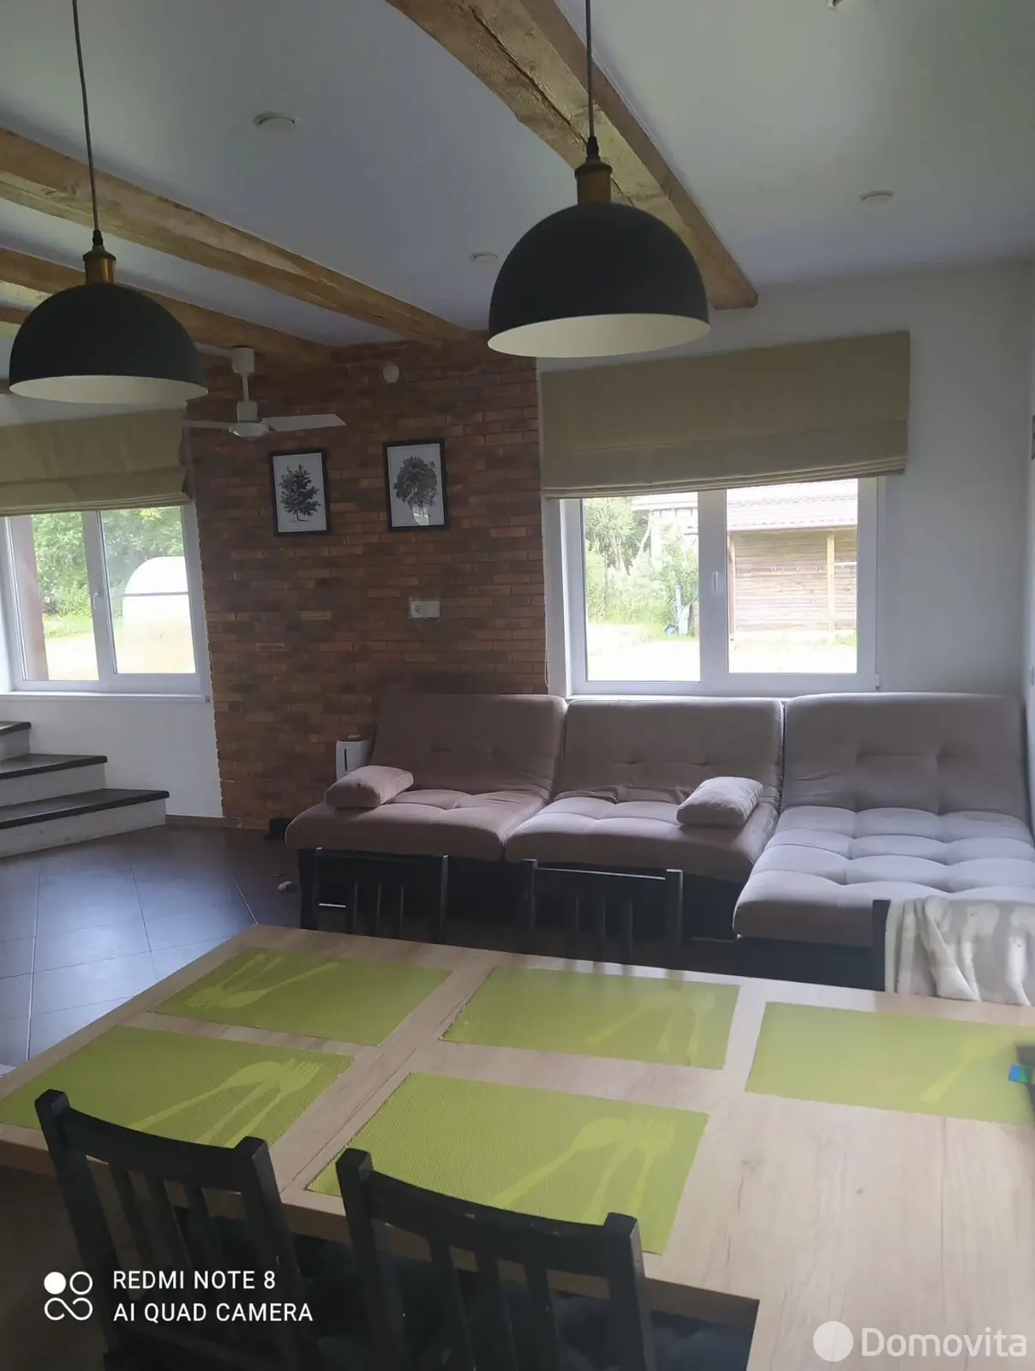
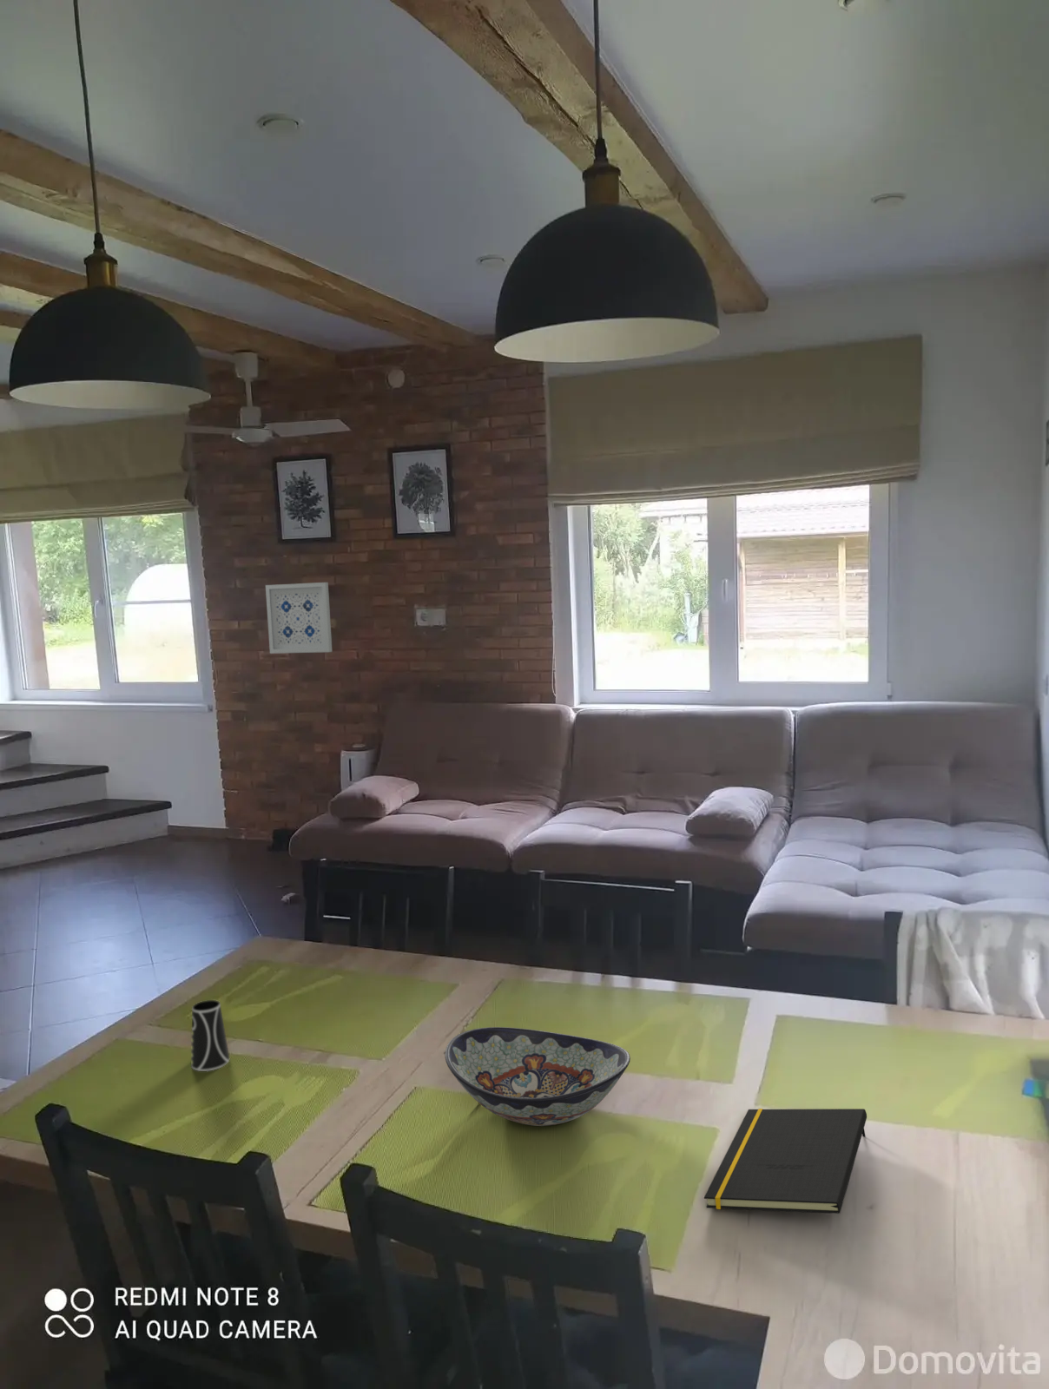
+ notepad [703,1108,867,1215]
+ decorative bowl [444,1027,631,1127]
+ cup [191,999,230,1072]
+ wall art [264,582,333,654]
